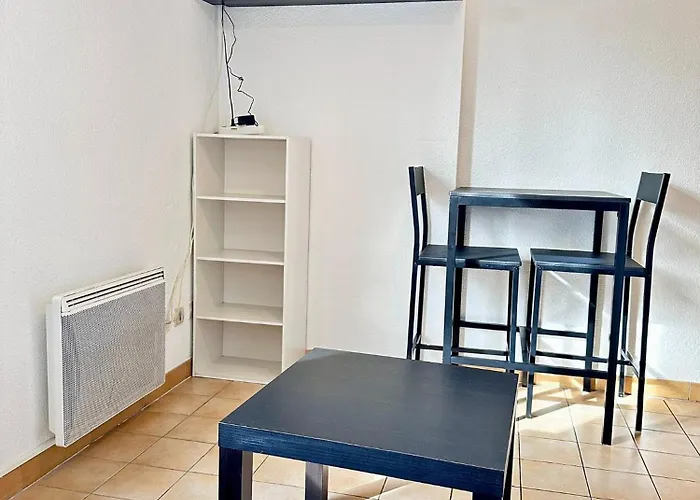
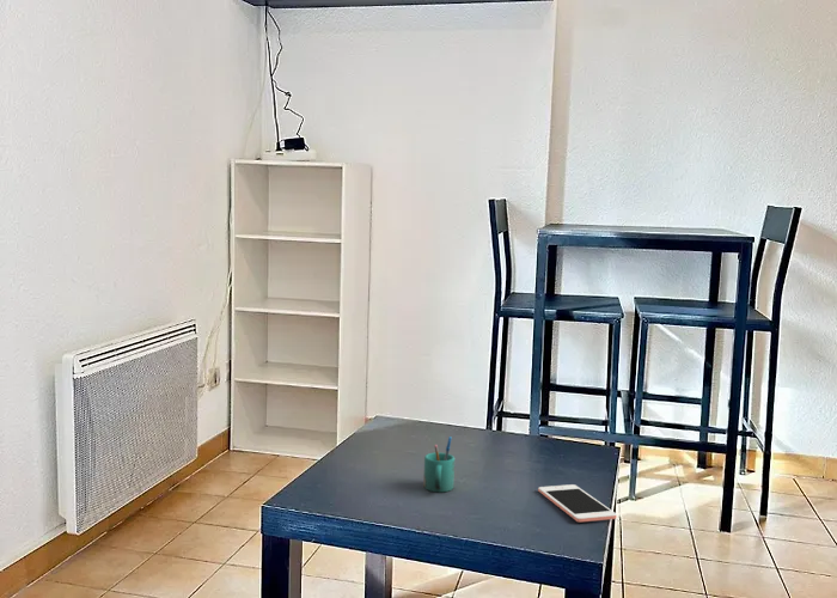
+ cell phone [537,483,618,523]
+ mug [422,435,456,493]
